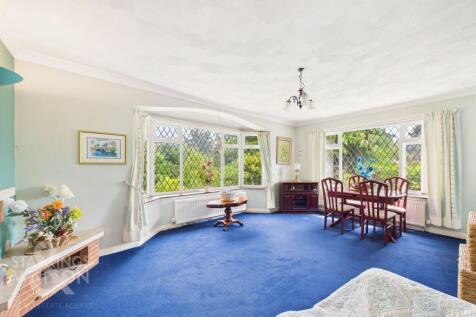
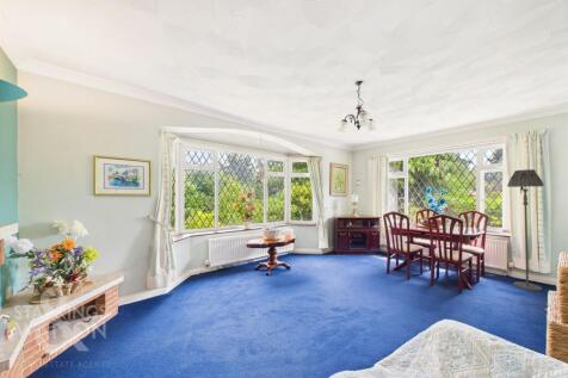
+ floor lamp [506,168,545,292]
